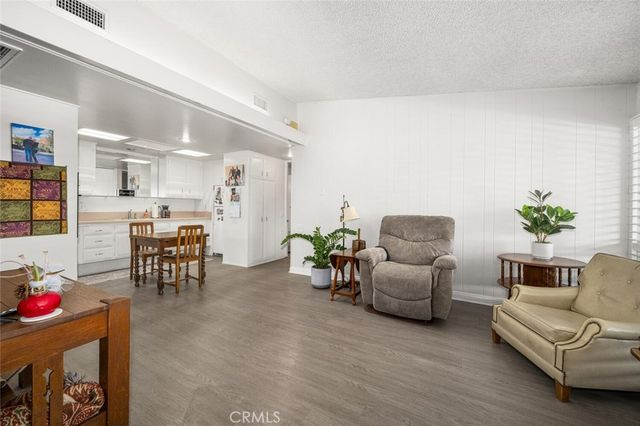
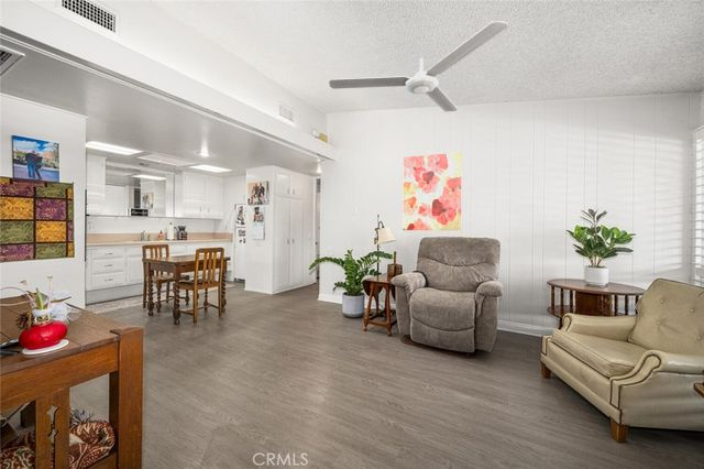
+ wall art [403,151,463,231]
+ ceiling fan [328,20,509,112]
